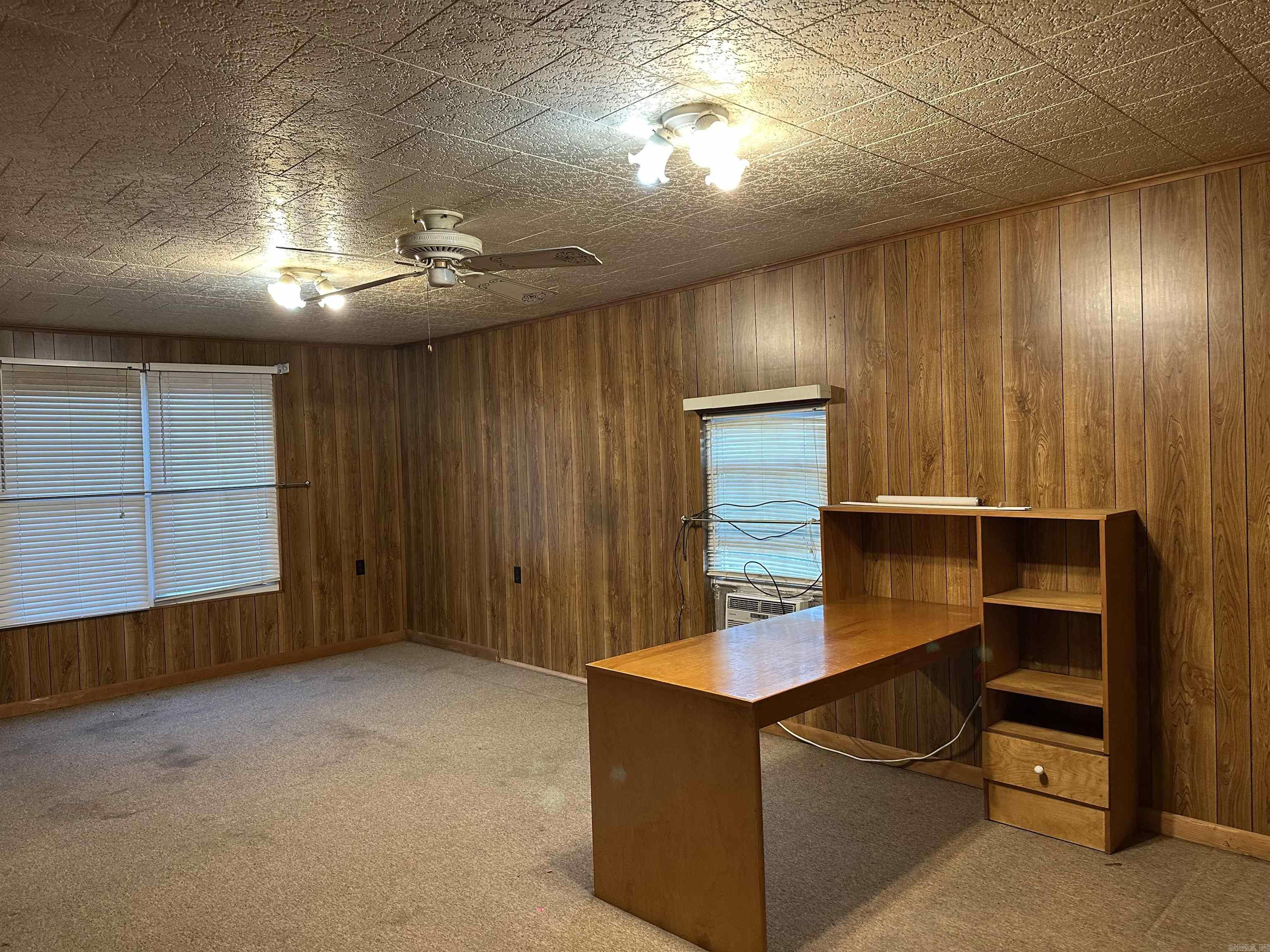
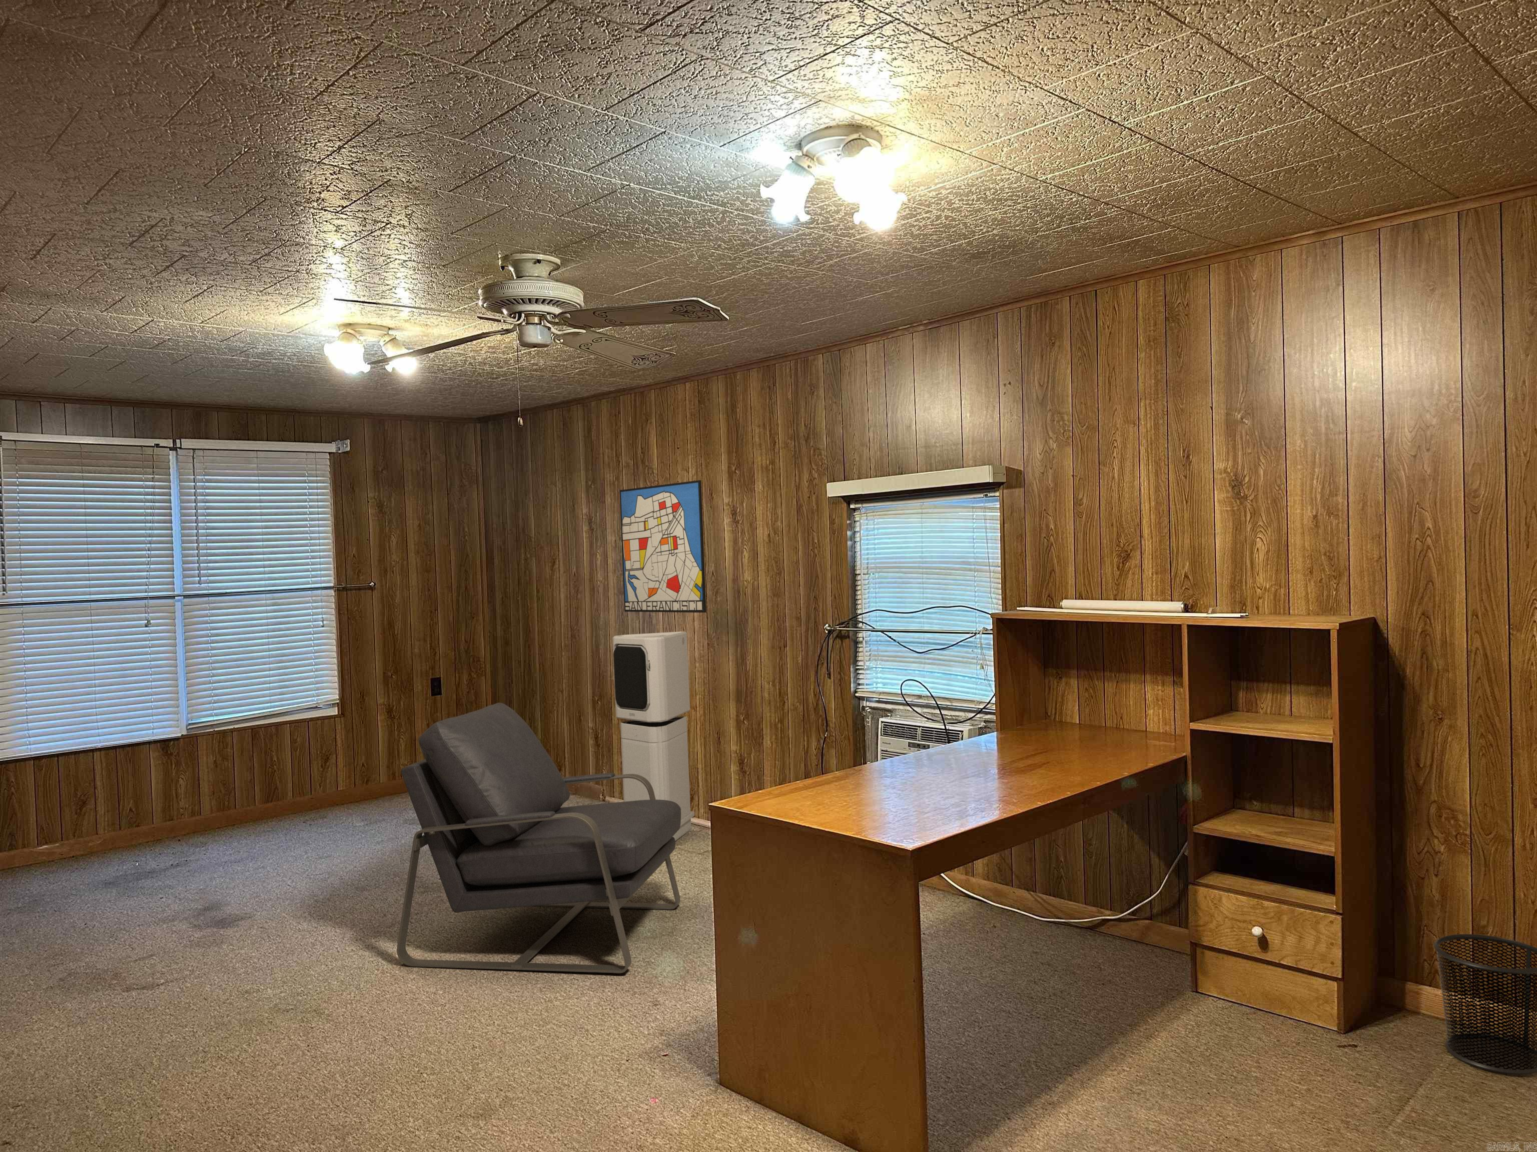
+ air purifier [612,630,696,841]
+ wall art [620,479,707,614]
+ waste bin [1433,933,1537,1075]
+ chair [396,703,681,973]
